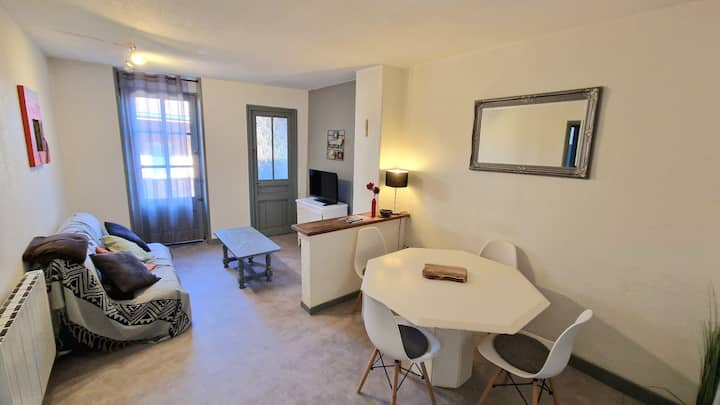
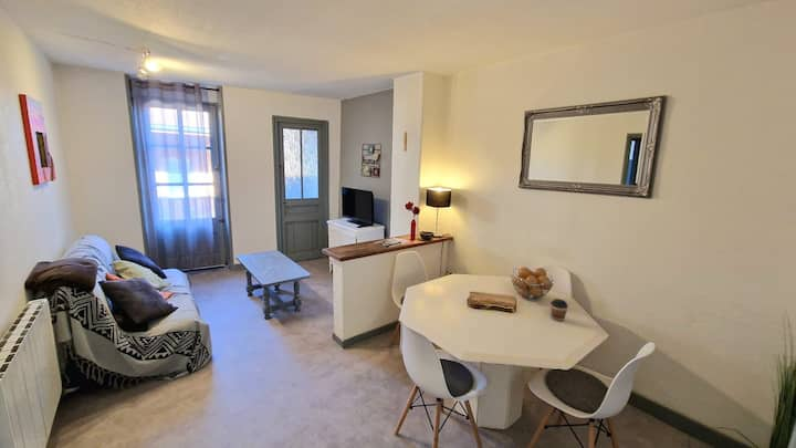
+ coffee cup [549,298,569,322]
+ fruit basket [510,267,555,302]
